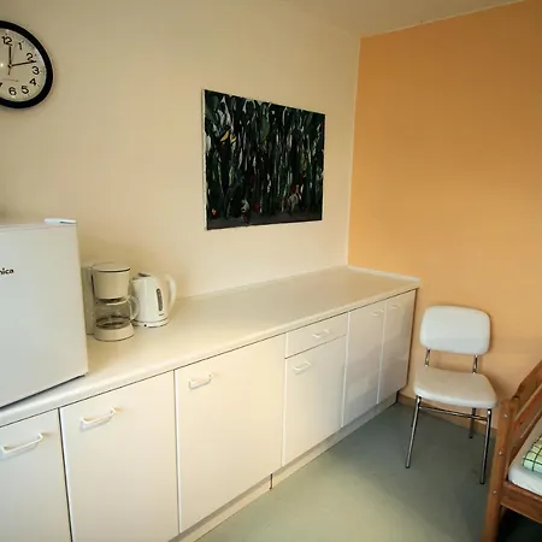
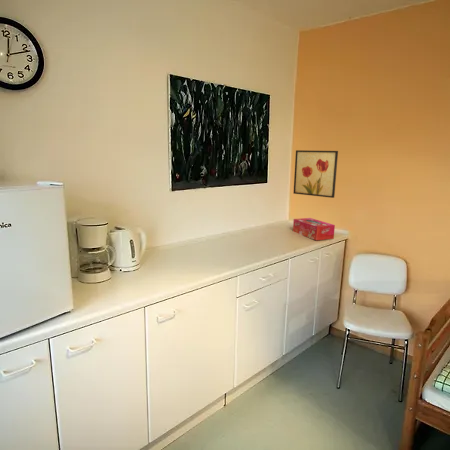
+ wall art [292,149,339,199]
+ tissue box [292,217,336,241]
